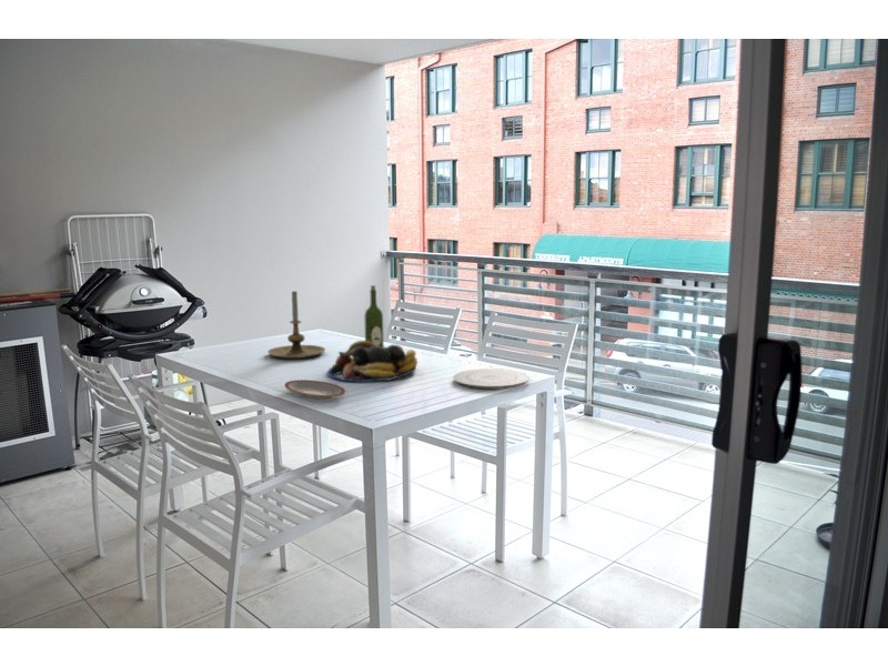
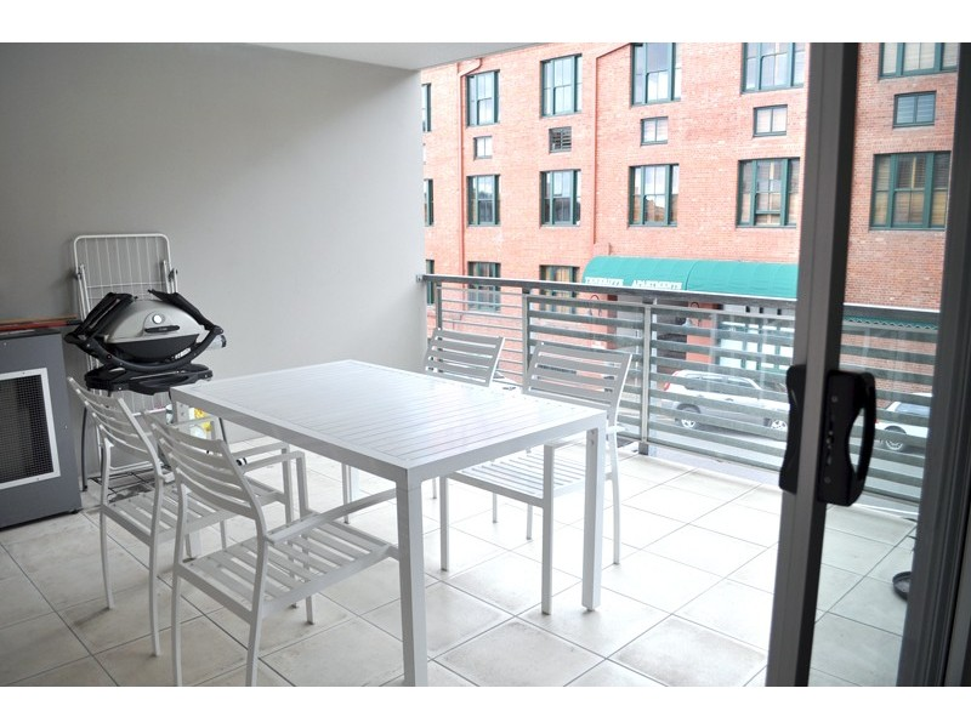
- candle holder [266,290,326,360]
- fruit bowl [326,340,418,383]
- wine bottle [364,284,385,347]
- plate [452,367,531,391]
- plate [283,379,346,400]
